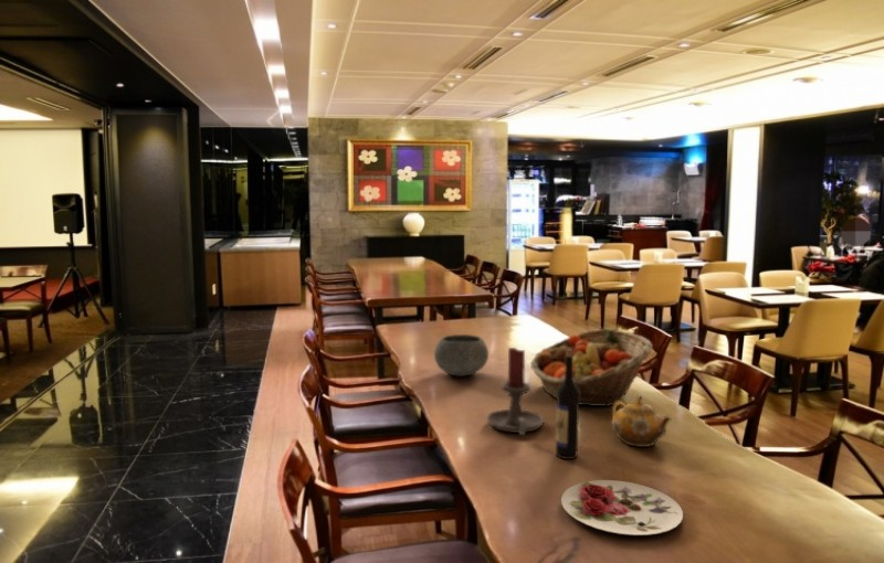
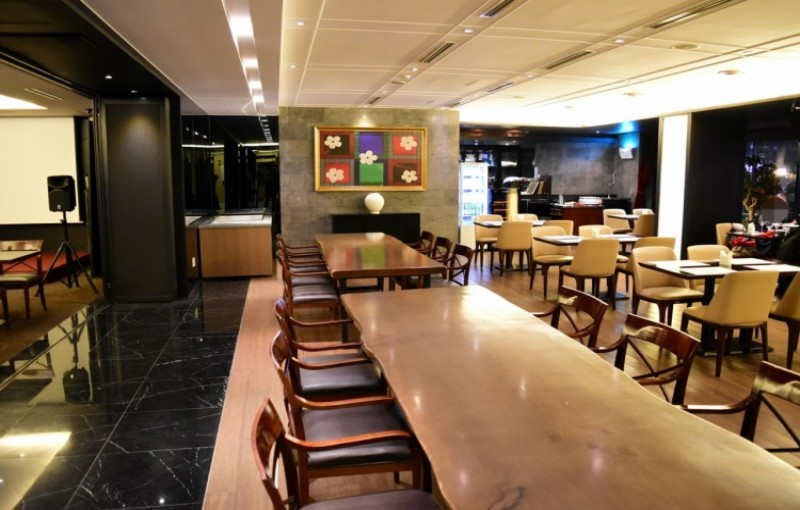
- wine bottle [555,349,580,460]
- fruit basket [529,328,653,407]
- candle holder [486,347,545,436]
- teapot [611,395,672,448]
- plate [560,479,684,537]
- bowl [433,333,490,378]
